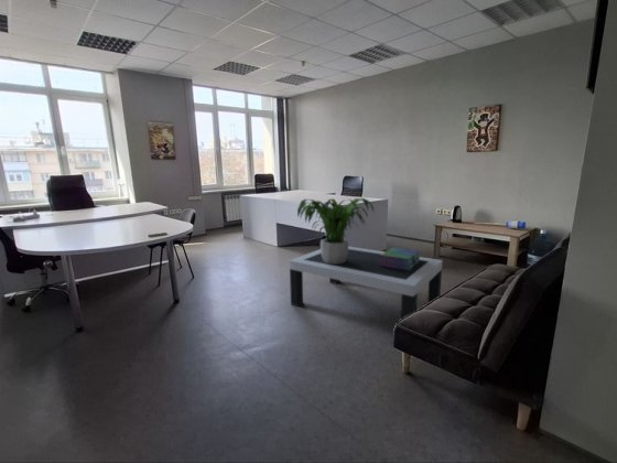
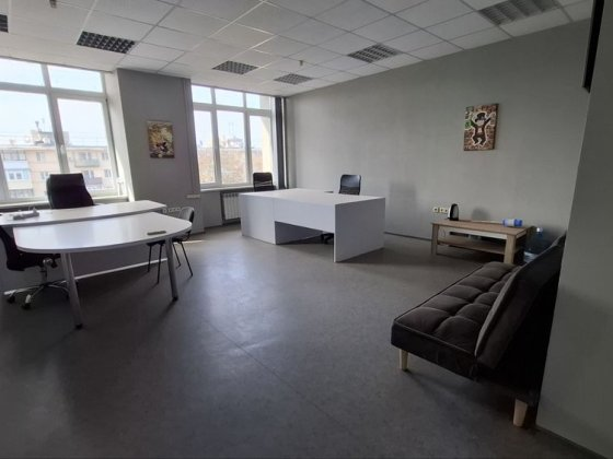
- coffee table [289,246,444,320]
- stack of books [378,247,422,270]
- potted plant [296,197,375,263]
